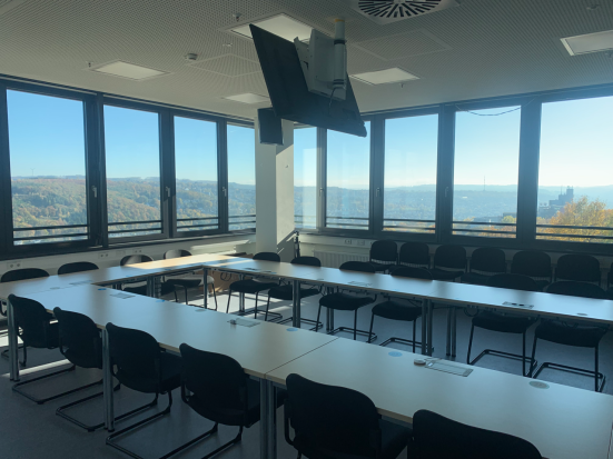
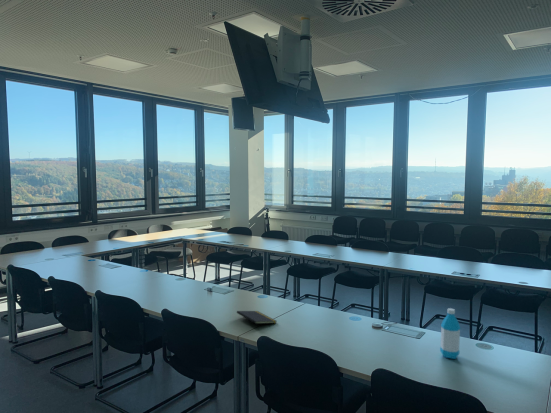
+ water bottle [439,307,461,360]
+ notepad [236,310,277,330]
